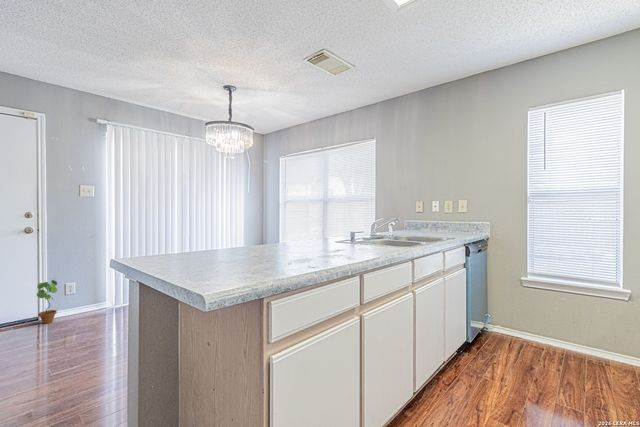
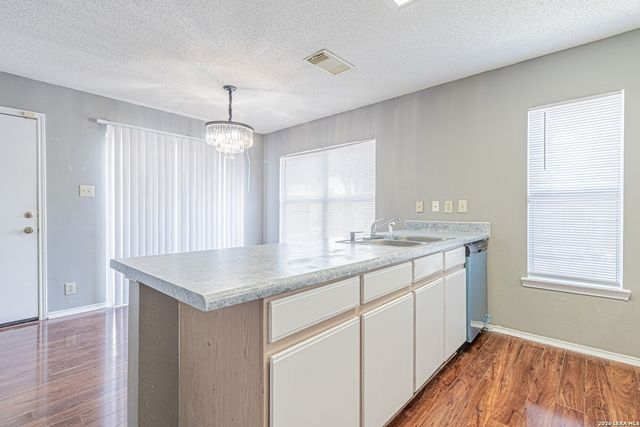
- potted plant [36,279,58,324]
